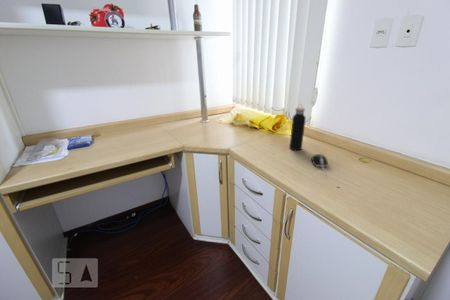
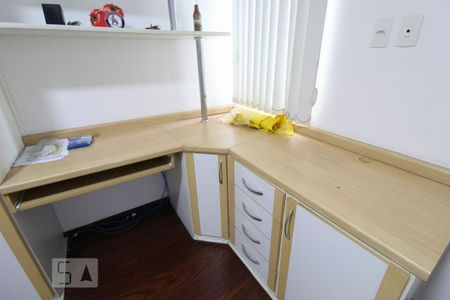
- water bottle [289,103,307,151]
- computer mouse [310,153,329,176]
